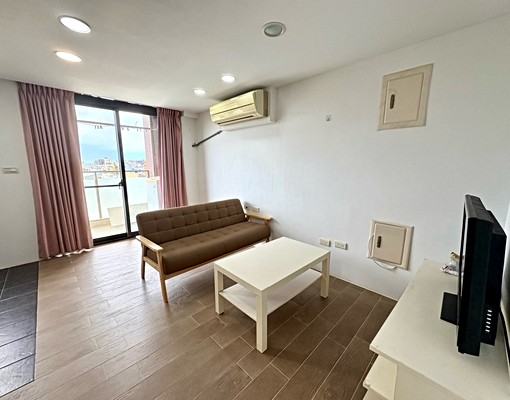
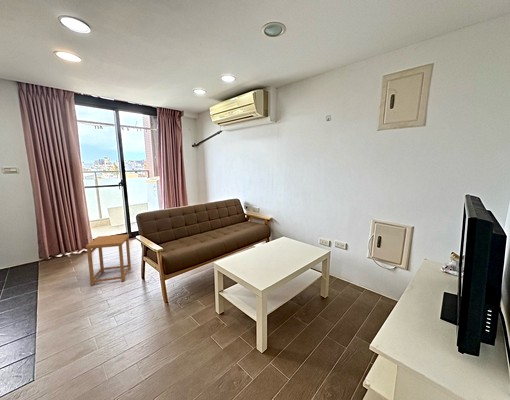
+ side table [85,233,132,286]
